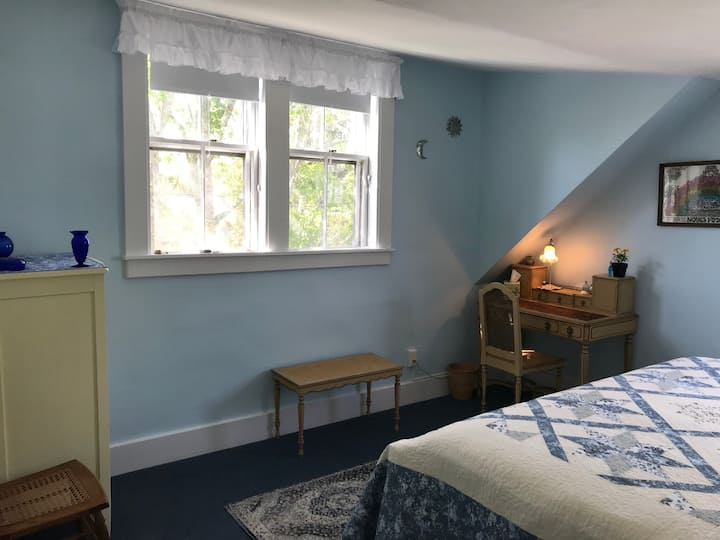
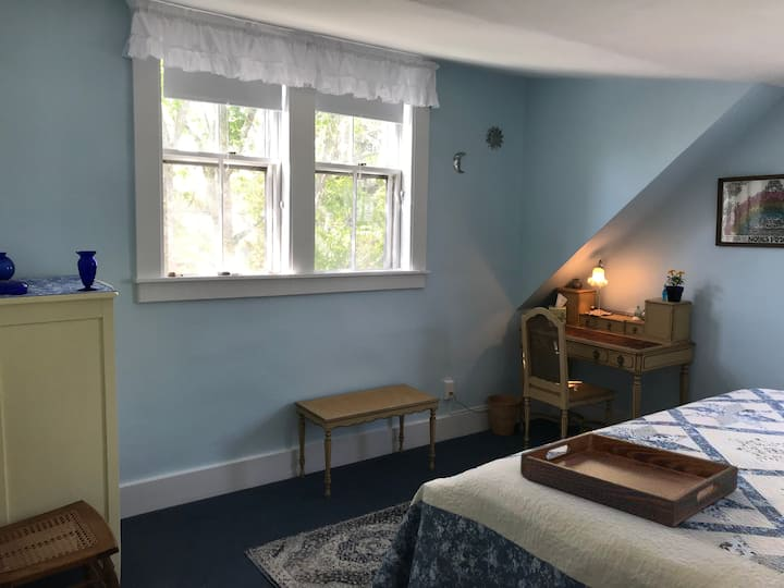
+ serving tray [519,431,739,528]
